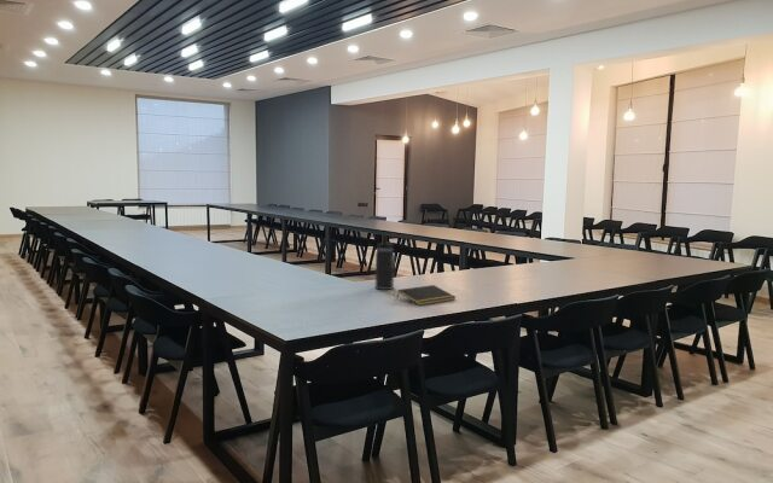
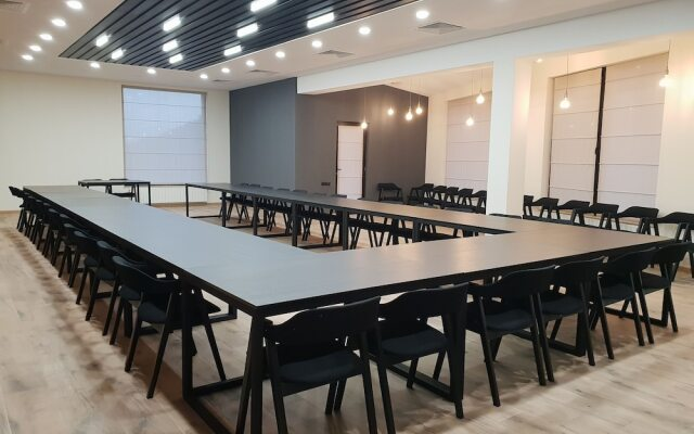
- thermos bottle [374,234,396,291]
- notepad [396,284,457,307]
